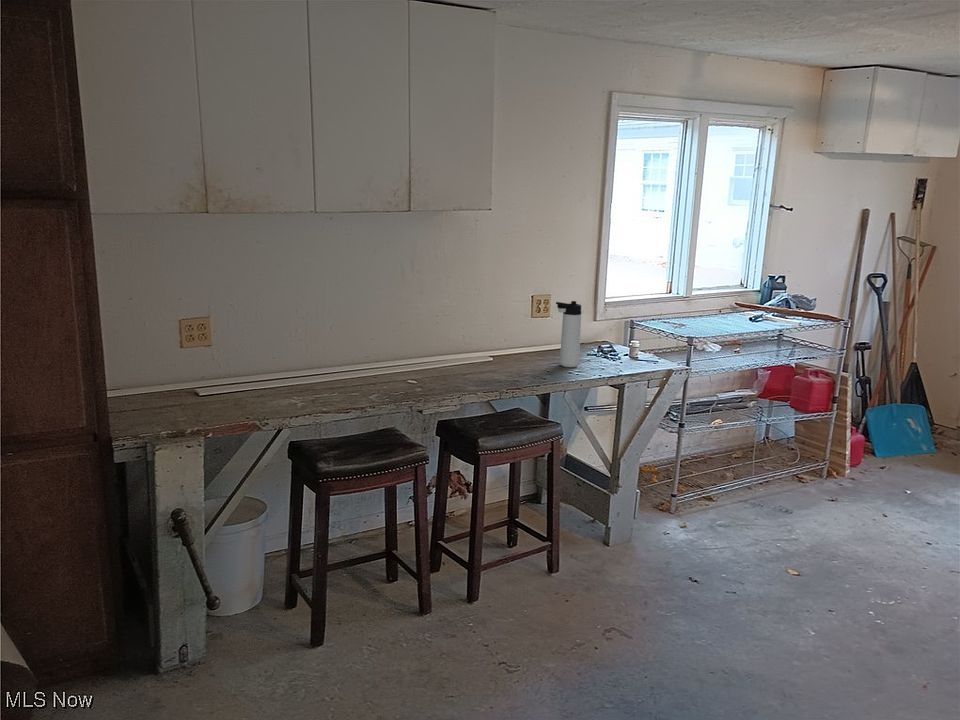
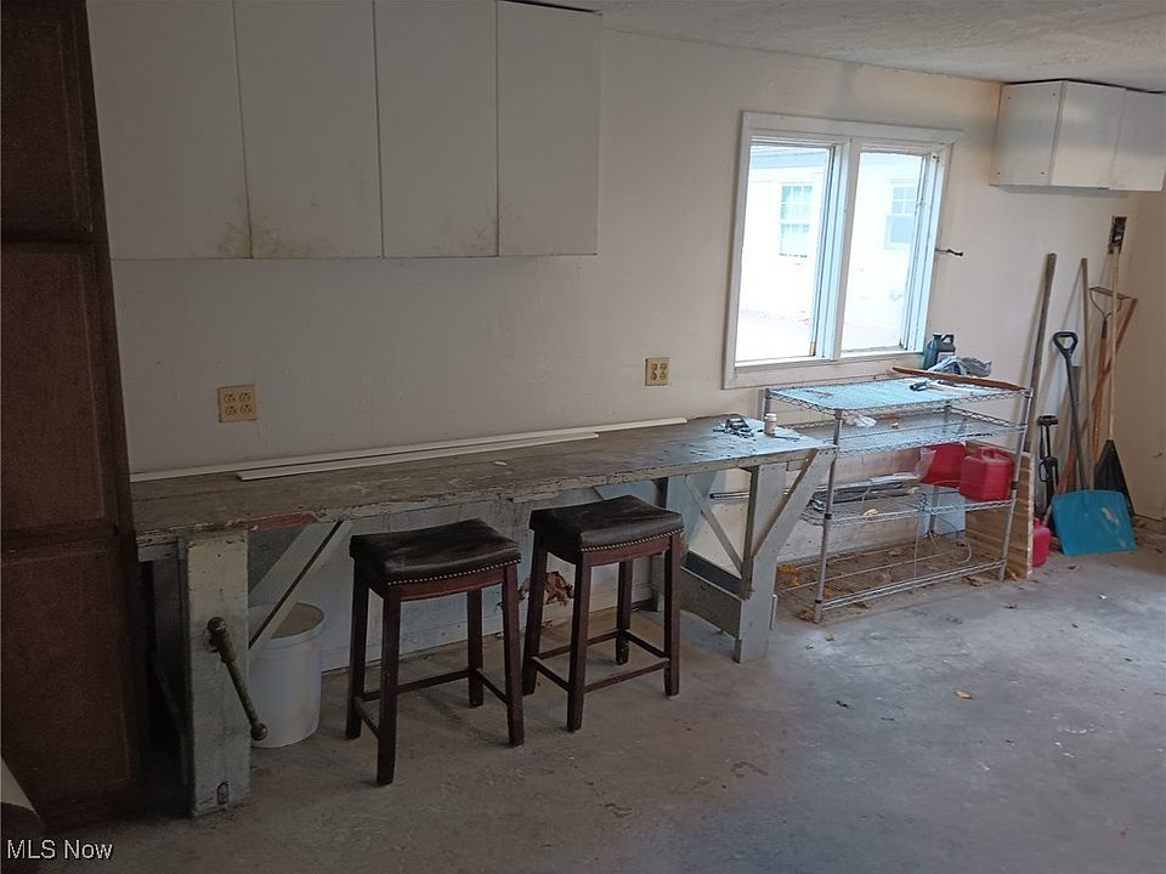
- thermos bottle [555,300,582,368]
